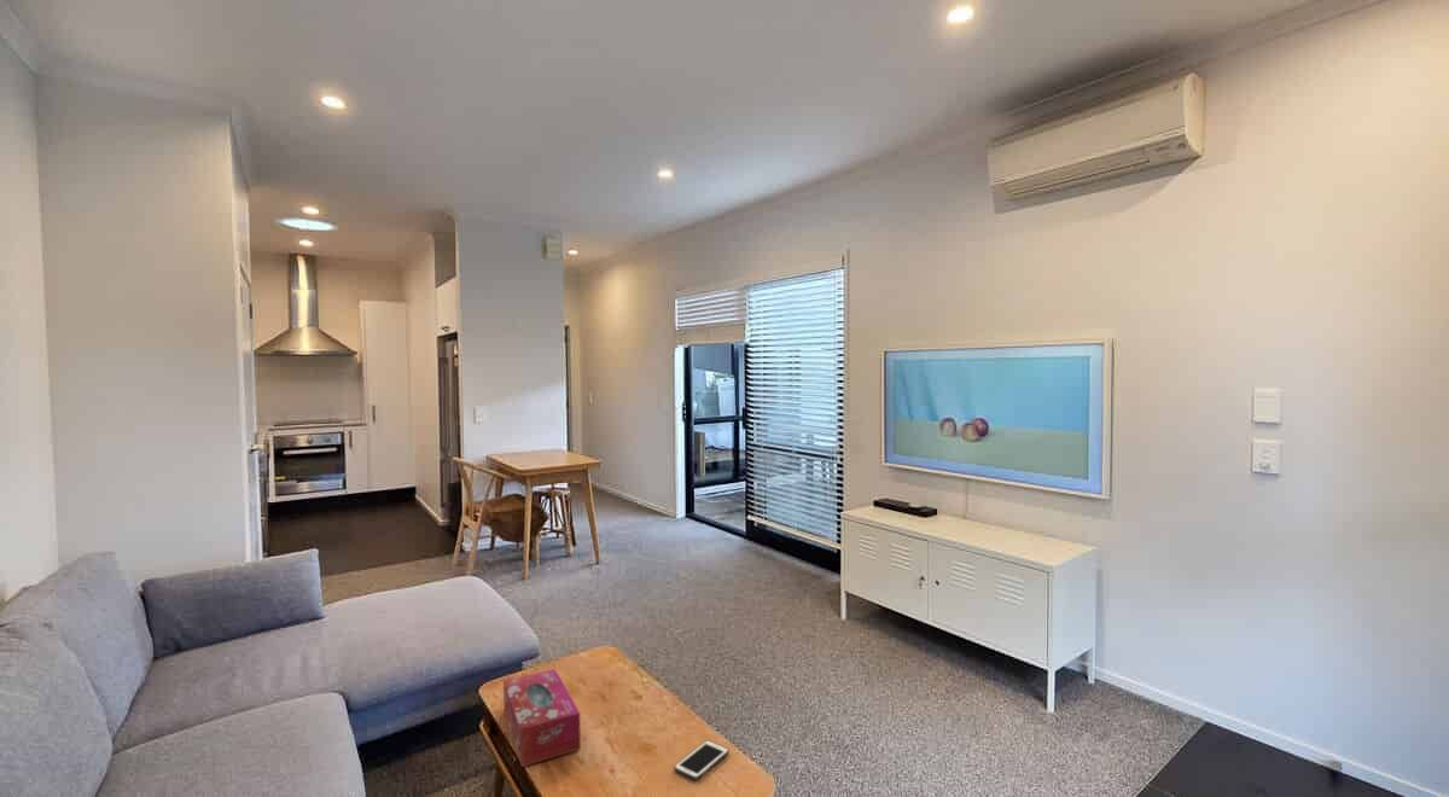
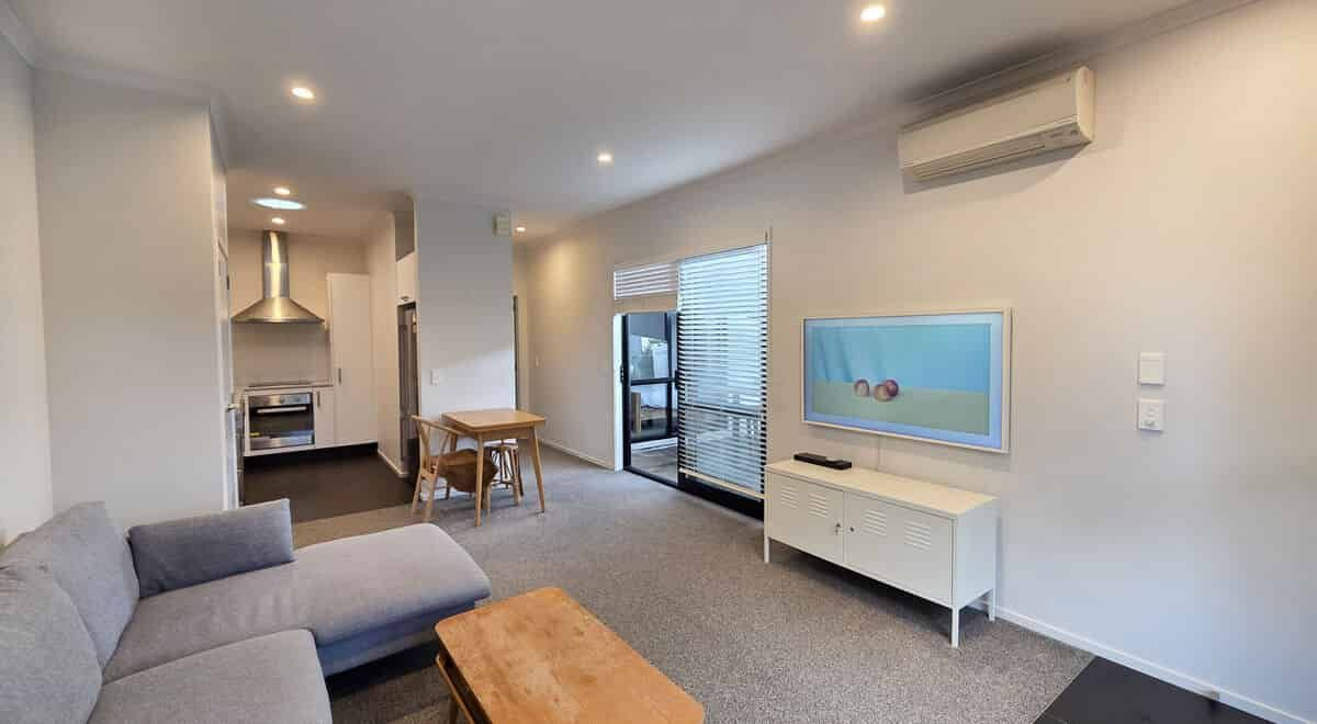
- tissue box [502,668,582,768]
- cell phone [673,739,731,781]
